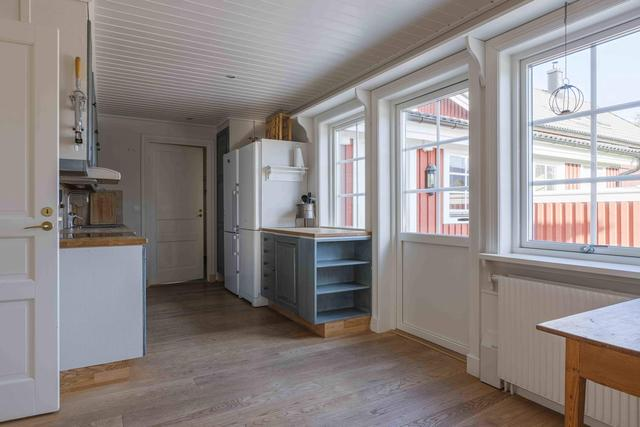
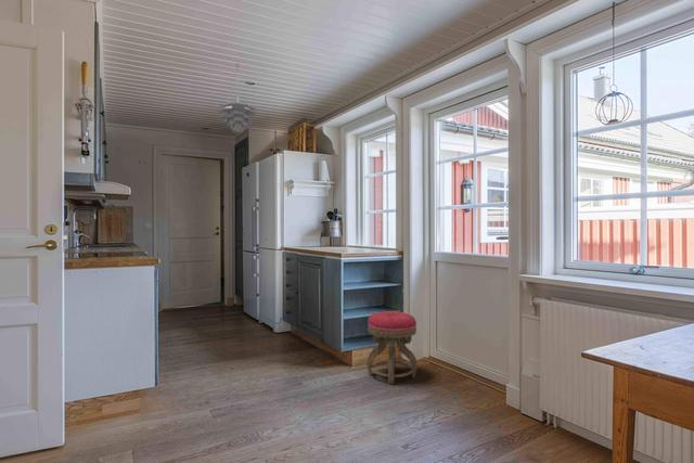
+ stool [367,310,419,385]
+ pendant light [217,63,259,134]
